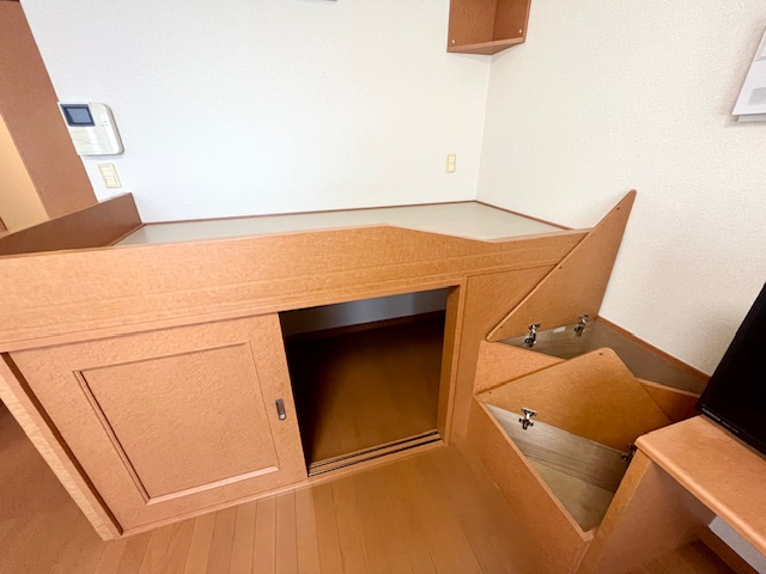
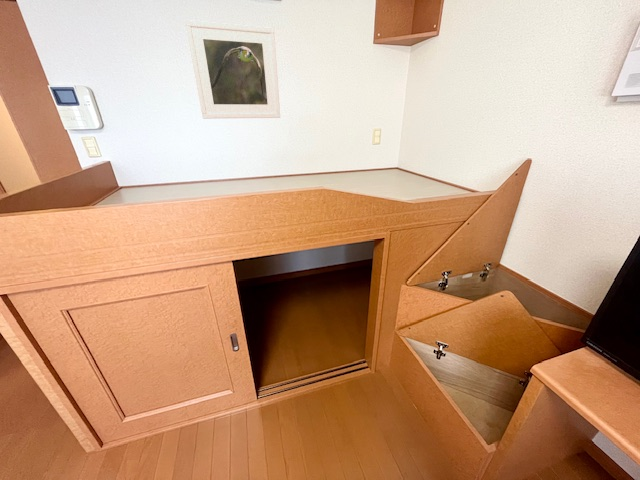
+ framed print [184,19,281,120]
